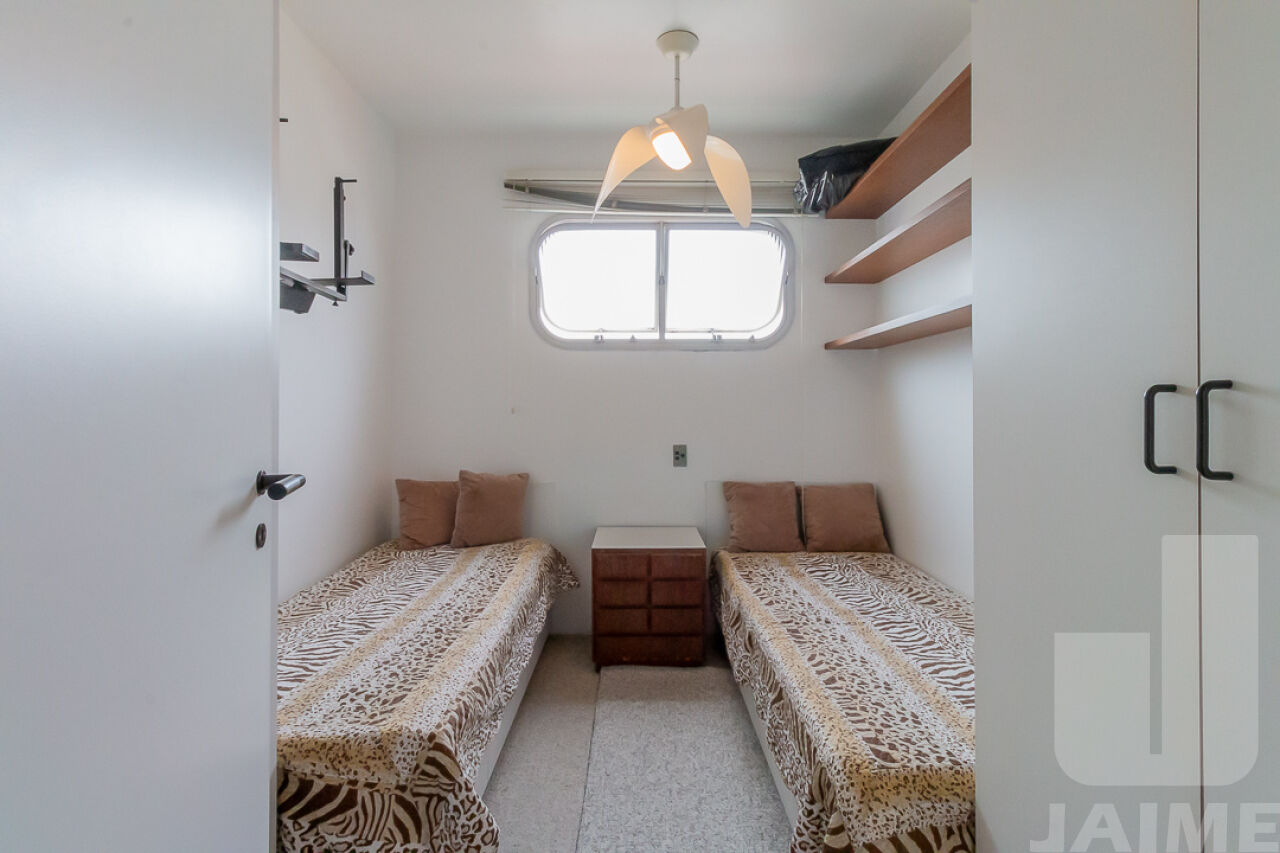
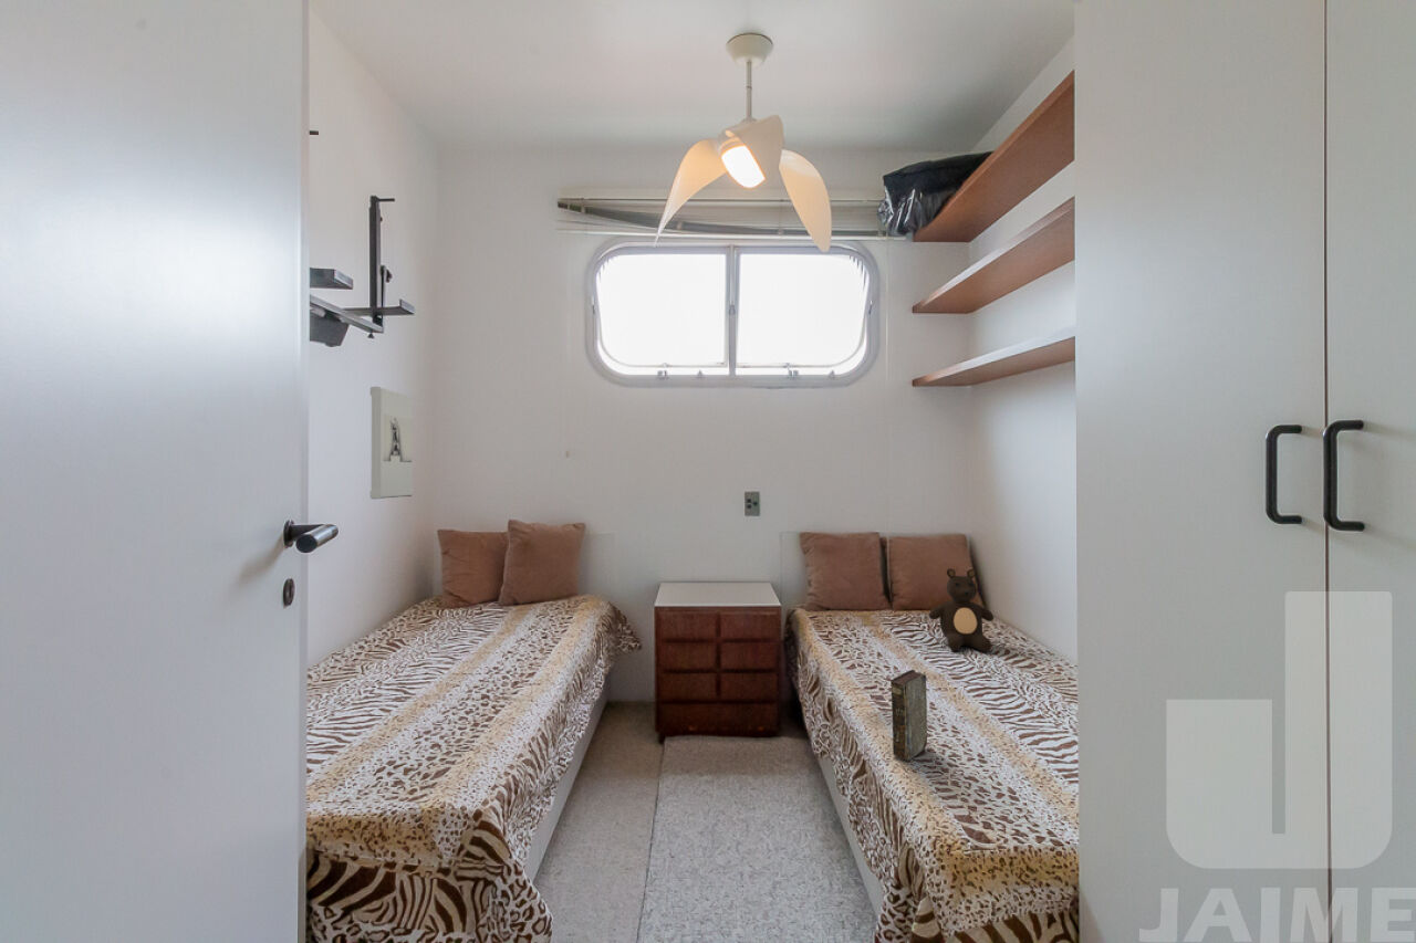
+ book [889,669,928,761]
+ teddy bear [928,567,995,652]
+ wall sculpture [369,386,414,500]
